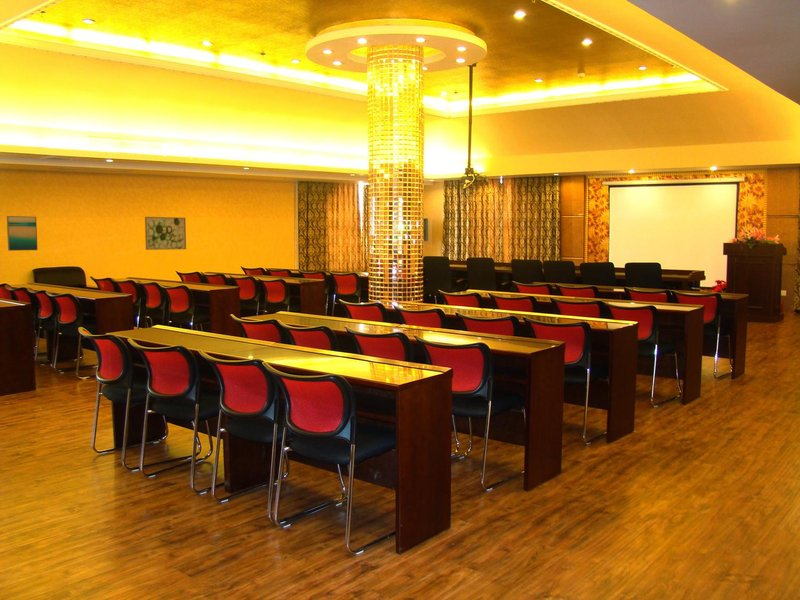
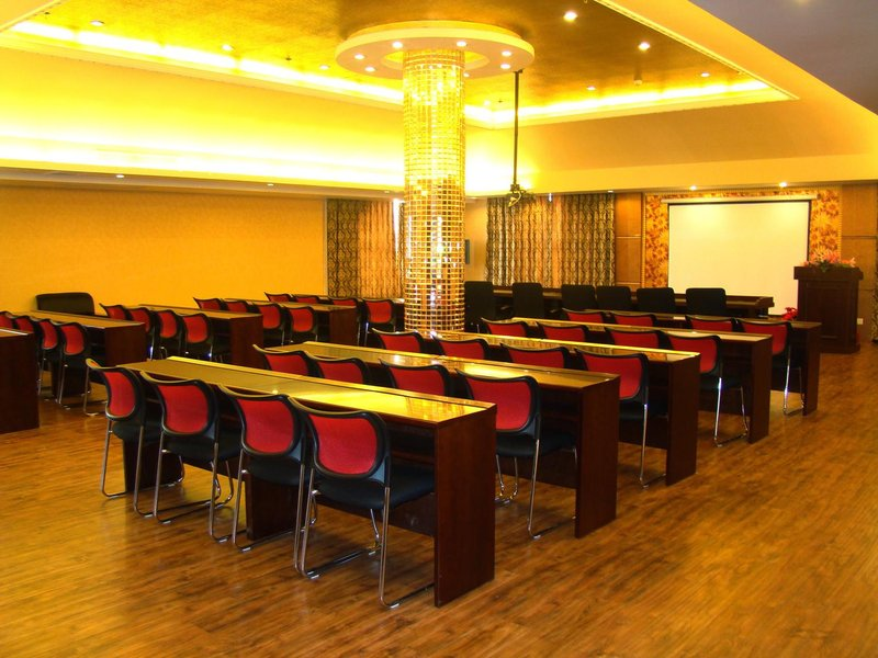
- wall art [144,216,187,251]
- wall art [6,215,39,252]
